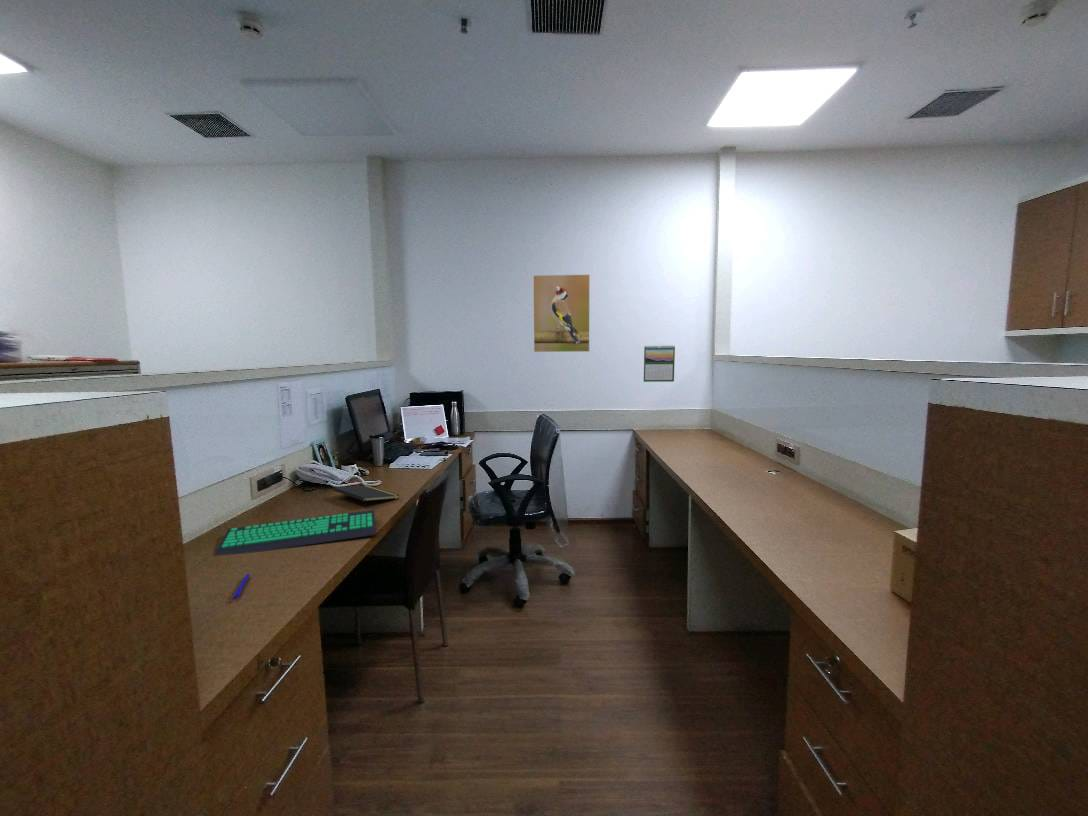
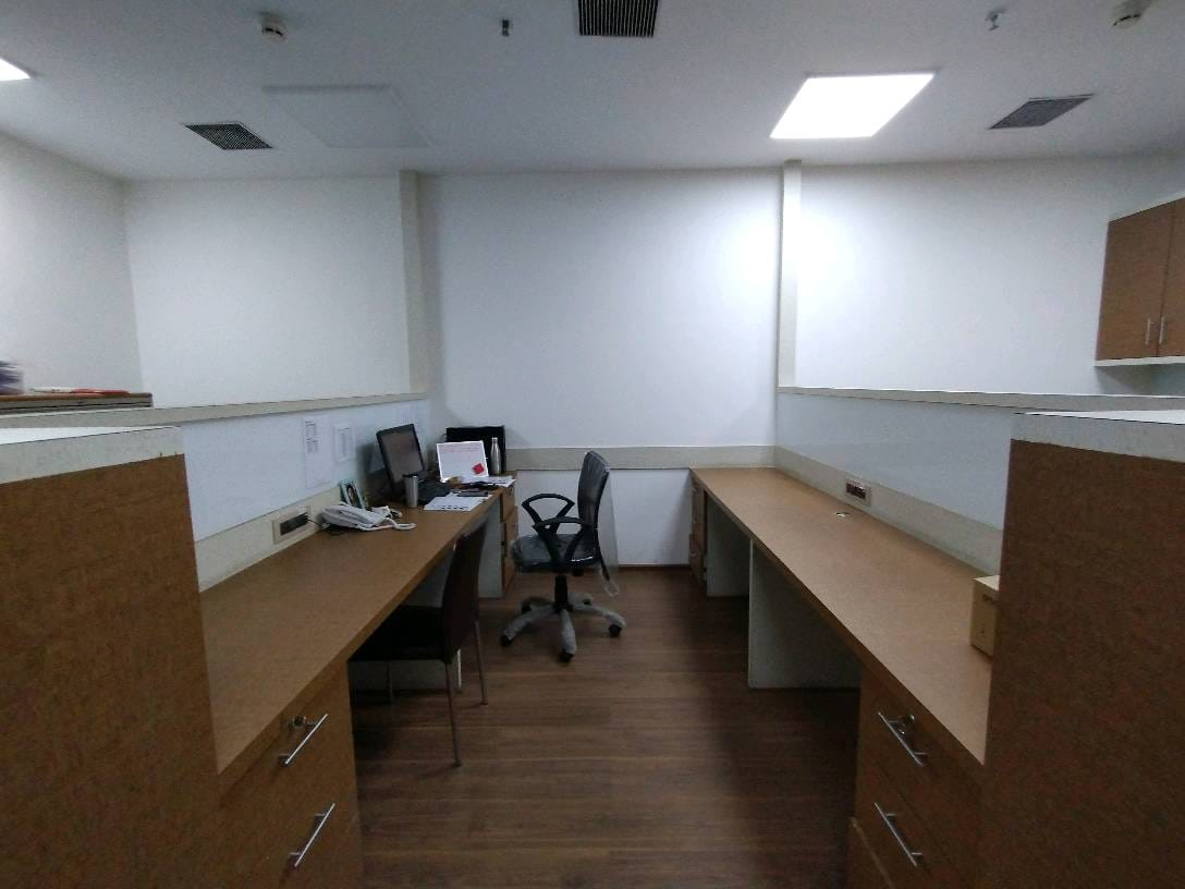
- notepad [332,484,400,510]
- calendar [643,344,676,383]
- pen [232,572,250,600]
- computer keyboard [212,509,377,557]
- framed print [532,273,591,353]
